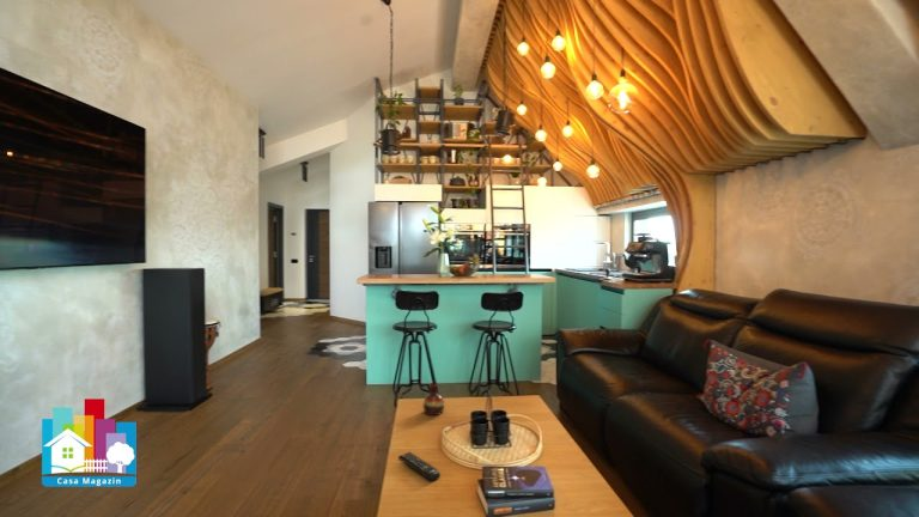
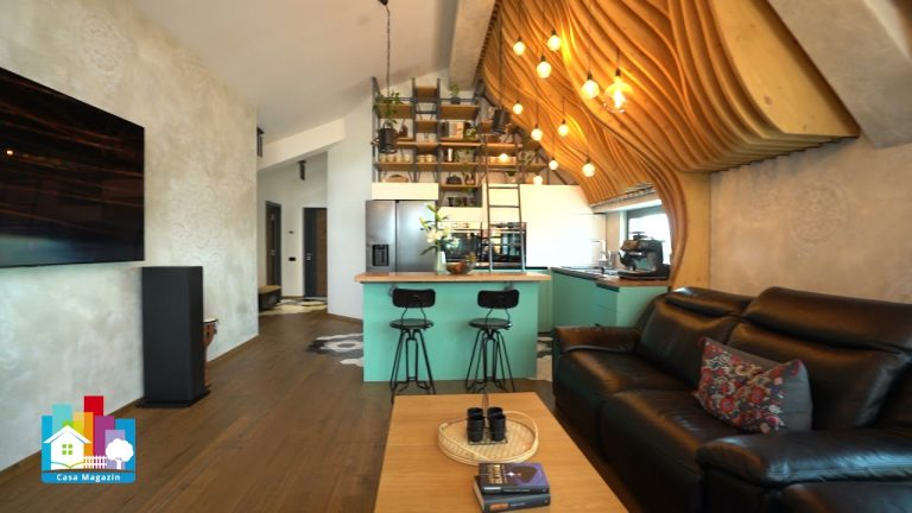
- remote control [397,451,442,482]
- vase [422,382,445,416]
